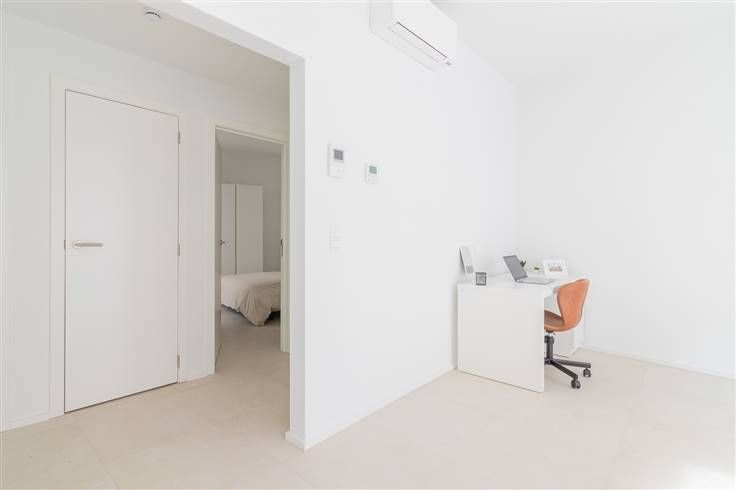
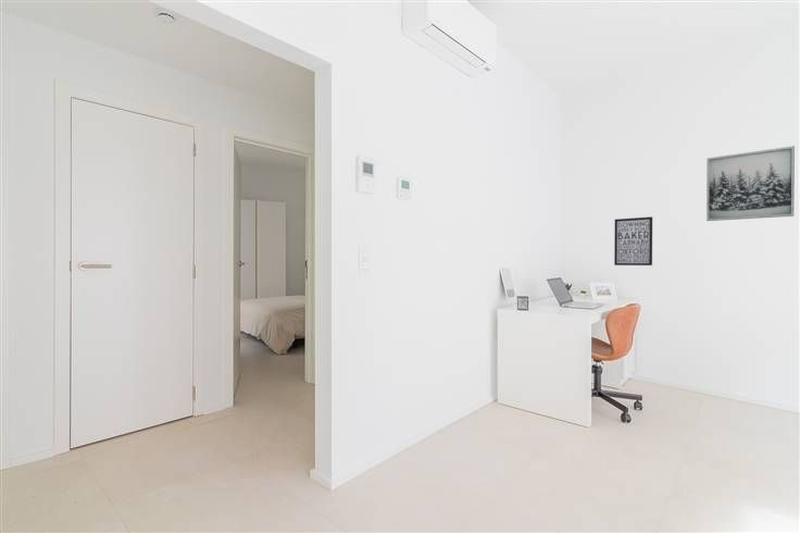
+ wall art [705,145,796,222]
+ wall art [613,215,653,266]
